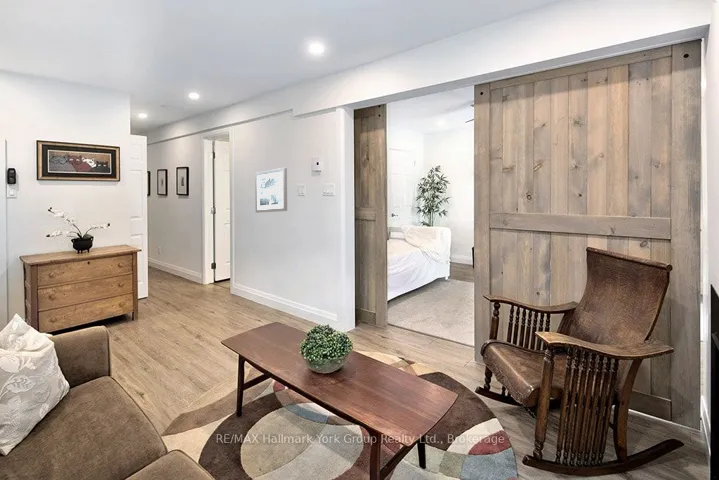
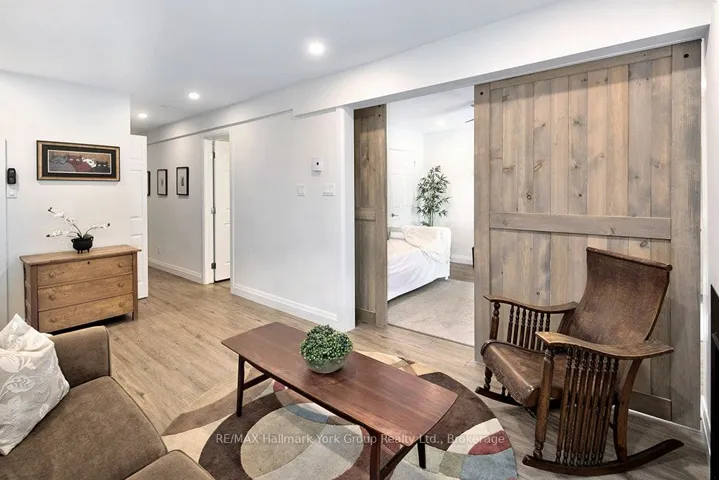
- wall art [254,167,288,214]
